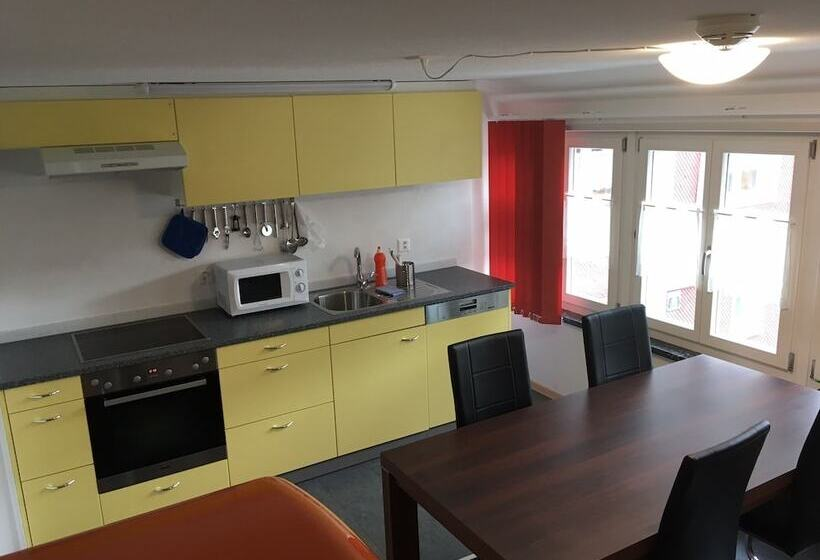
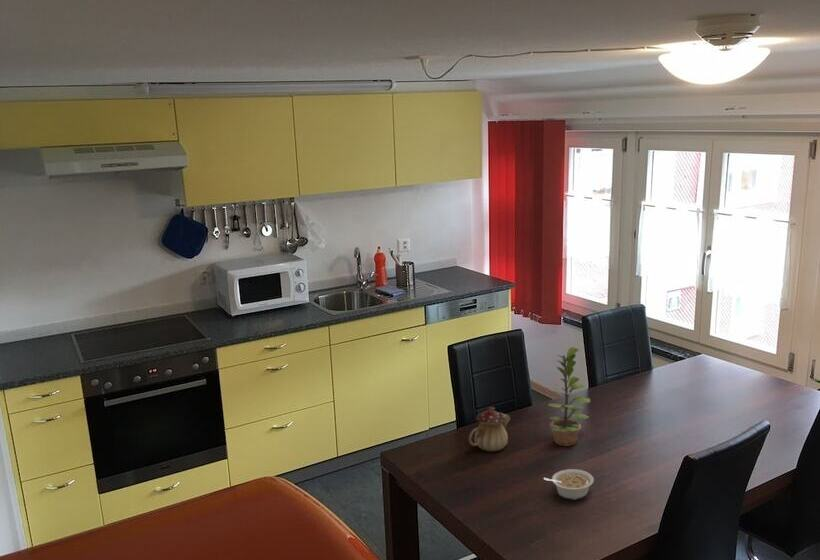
+ plant [547,346,591,447]
+ teapot [468,406,511,452]
+ legume [543,468,595,501]
